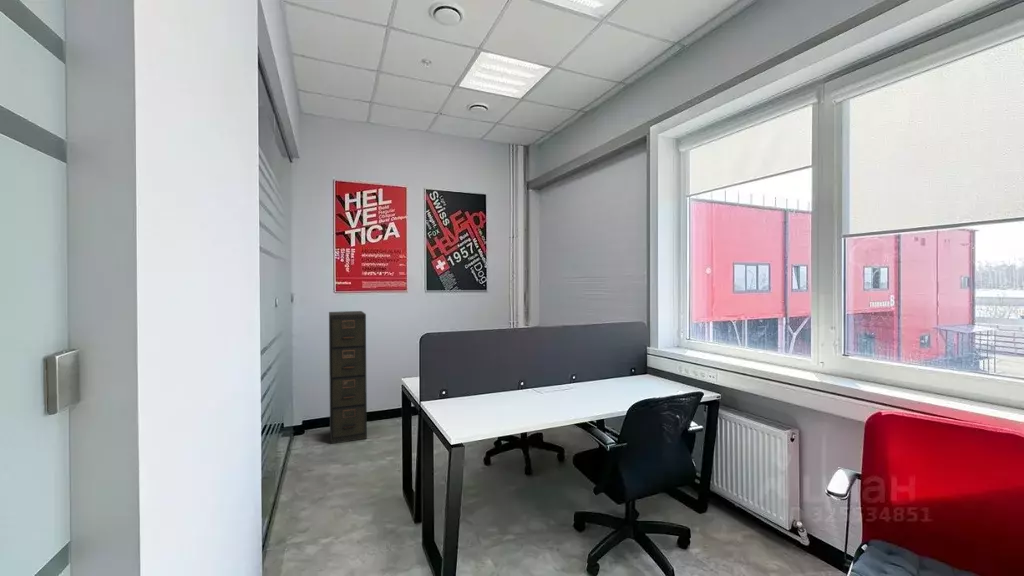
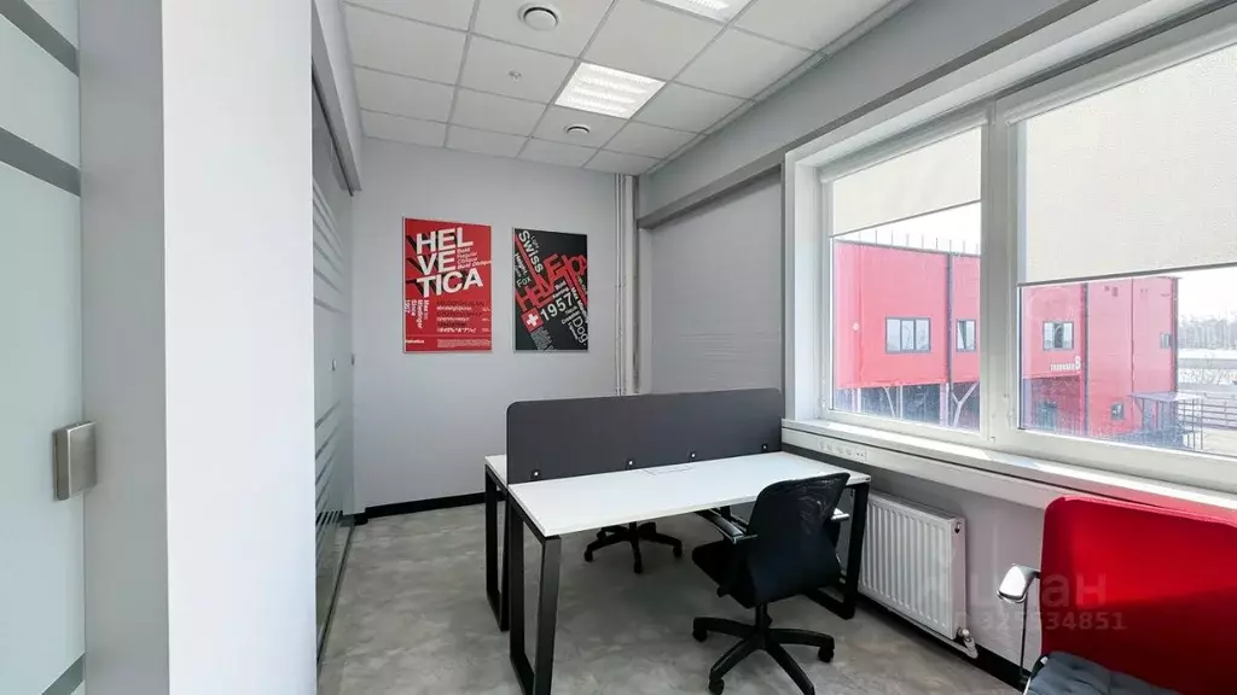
- filing cabinet [328,310,368,445]
